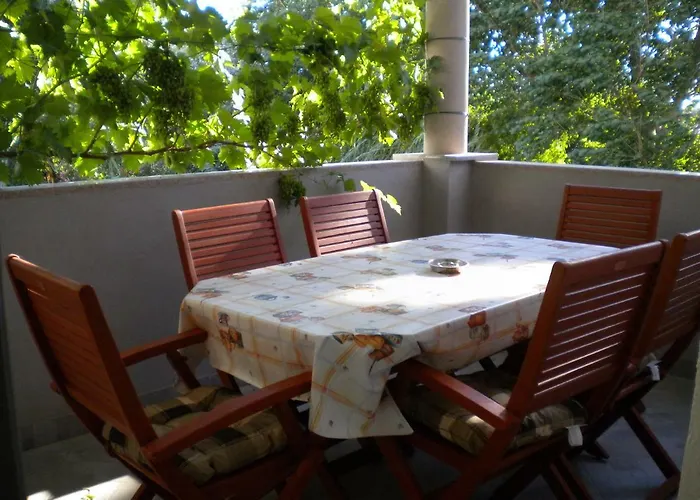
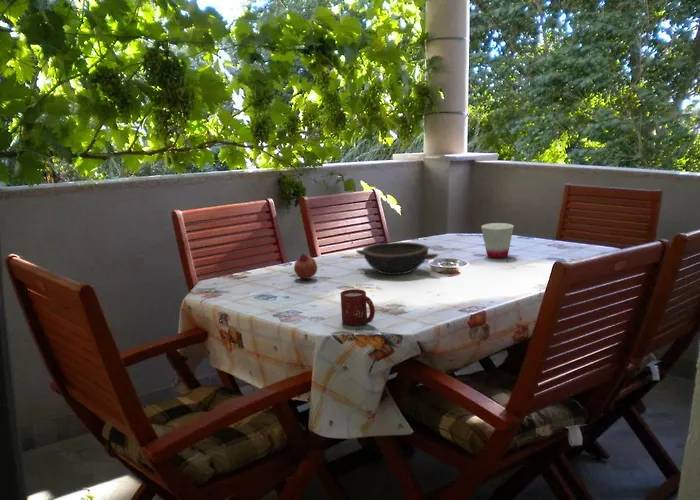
+ cup [339,288,376,327]
+ fruit [293,253,318,280]
+ bowl [355,241,439,276]
+ cup [480,222,515,259]
